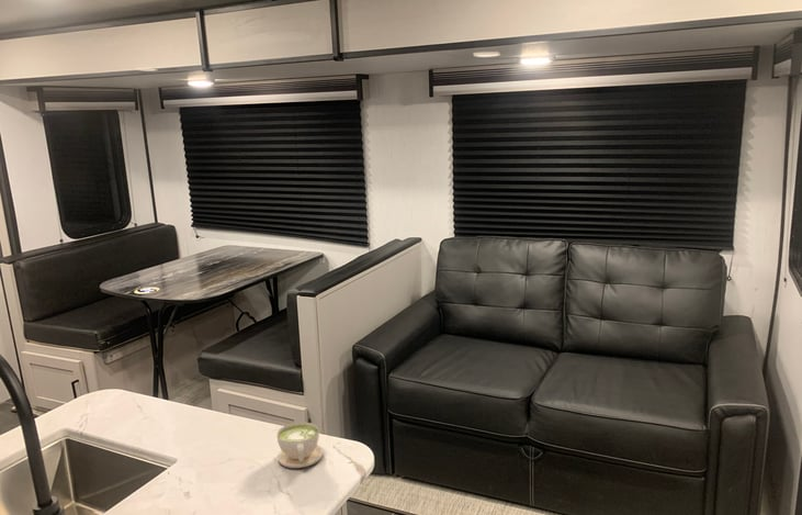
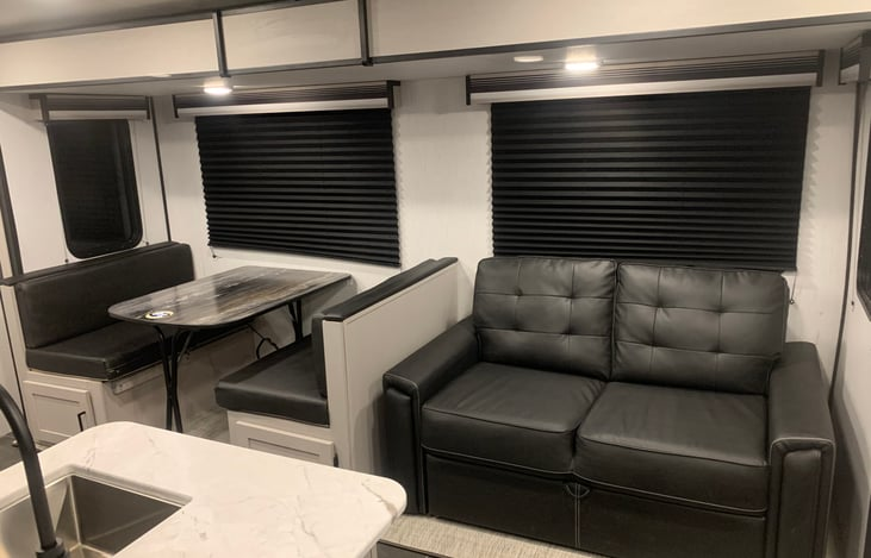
- coffee cup [276,421,324,469]
